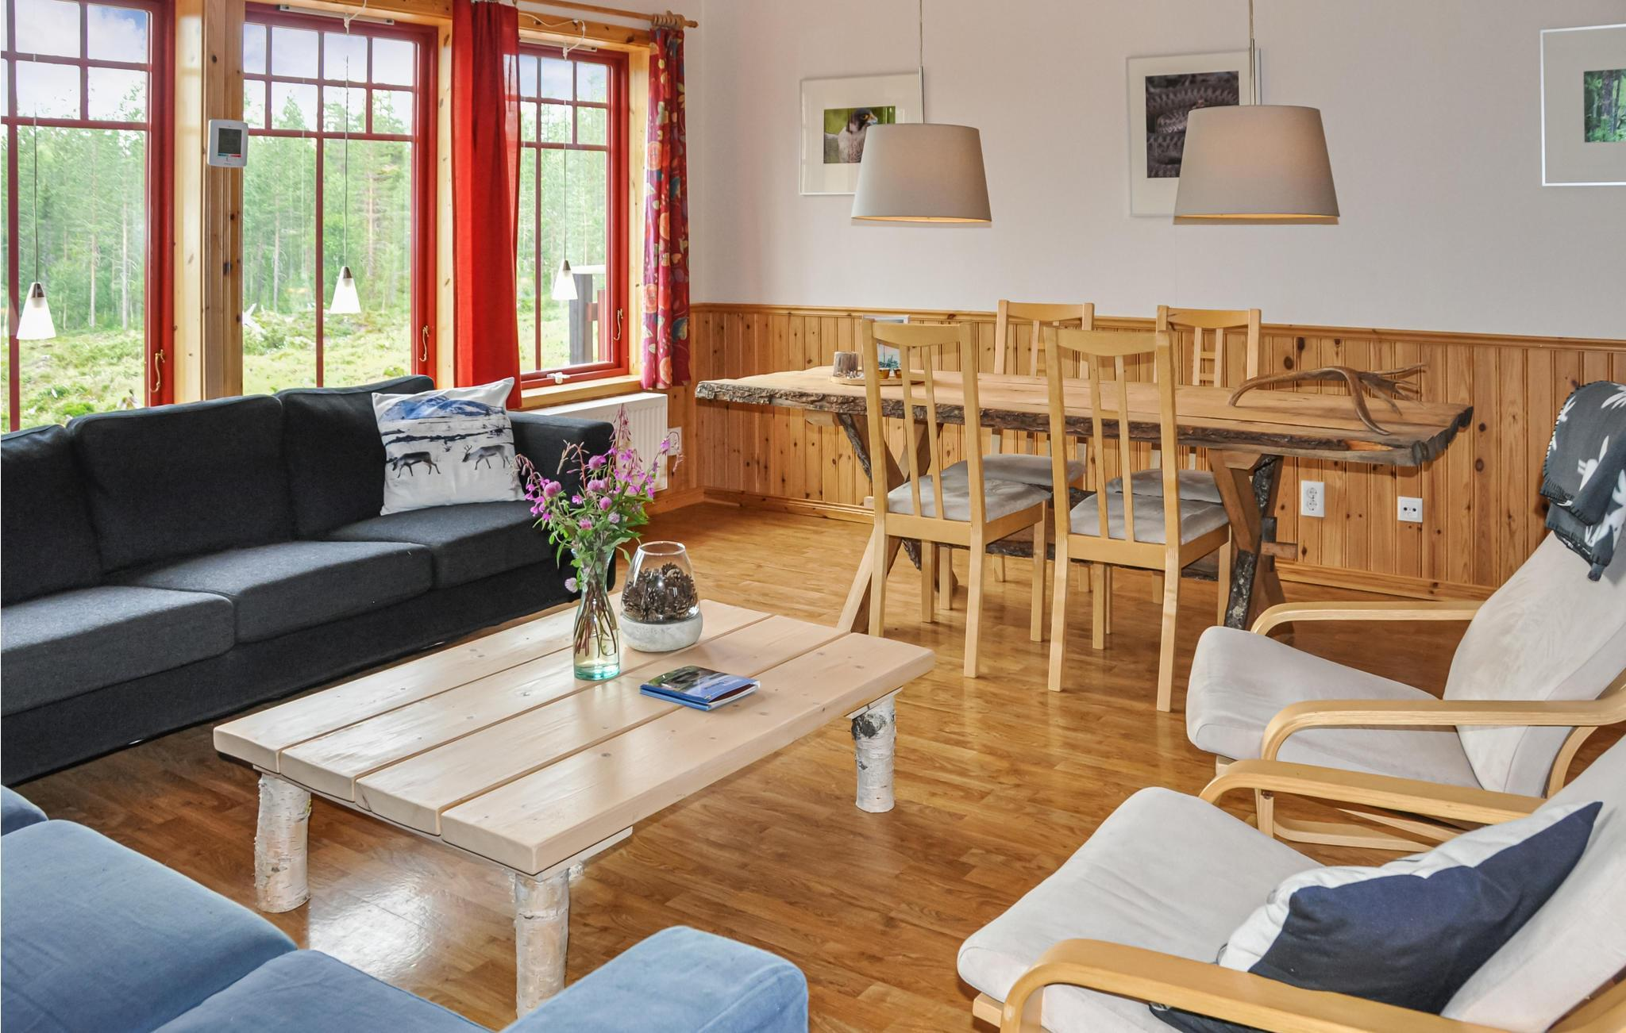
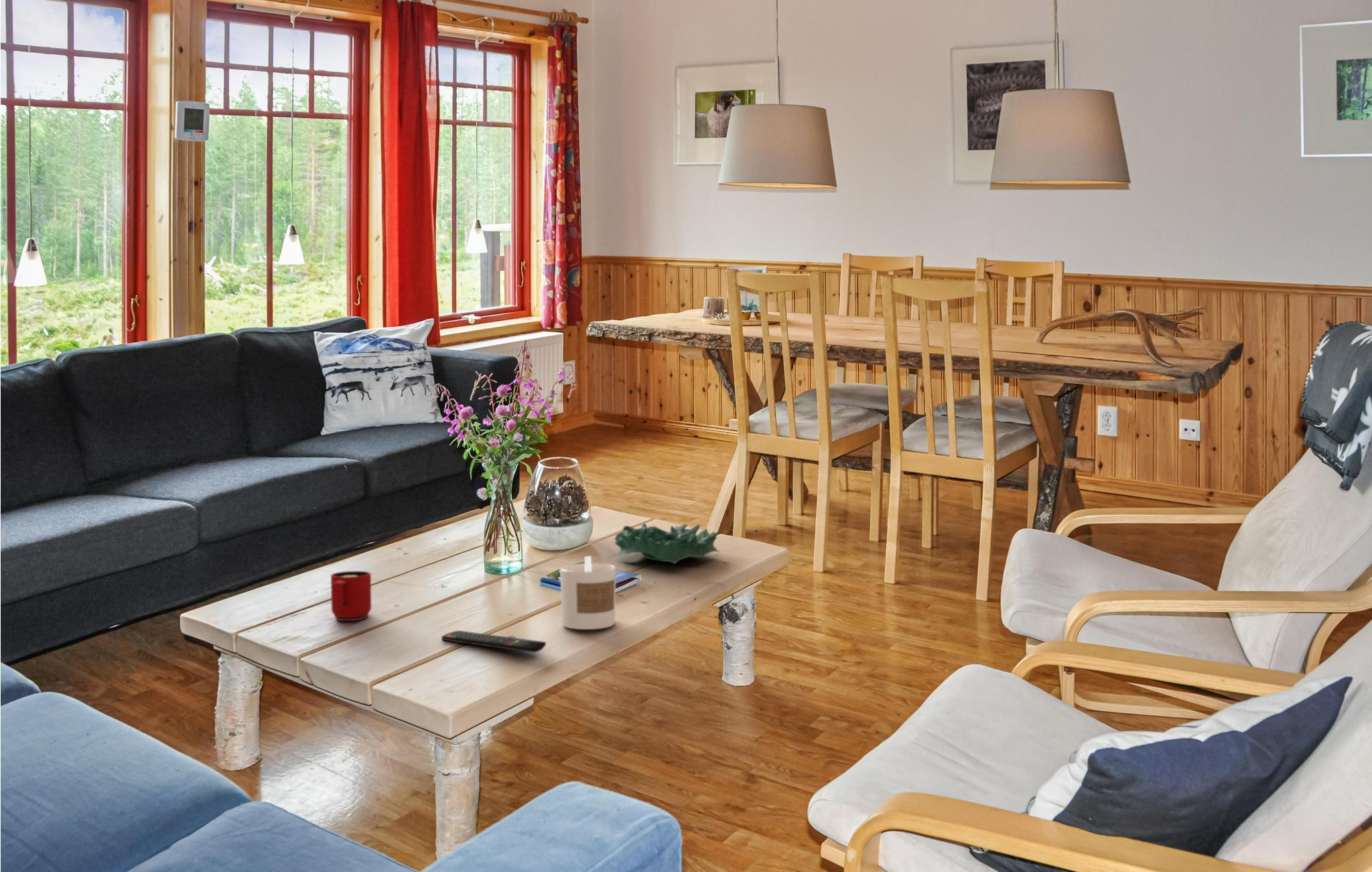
+ candle [559,555,617,630]
+ mug [330,571,372,622]
+ remote control [441,630,547,654]
+ decorative bowl [614,522,722,565]
